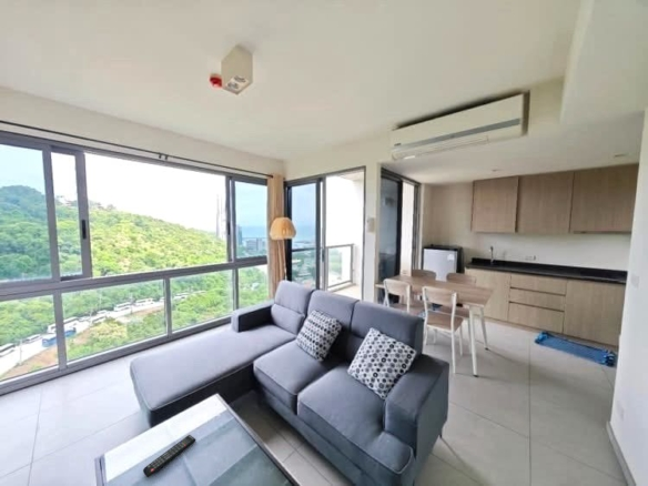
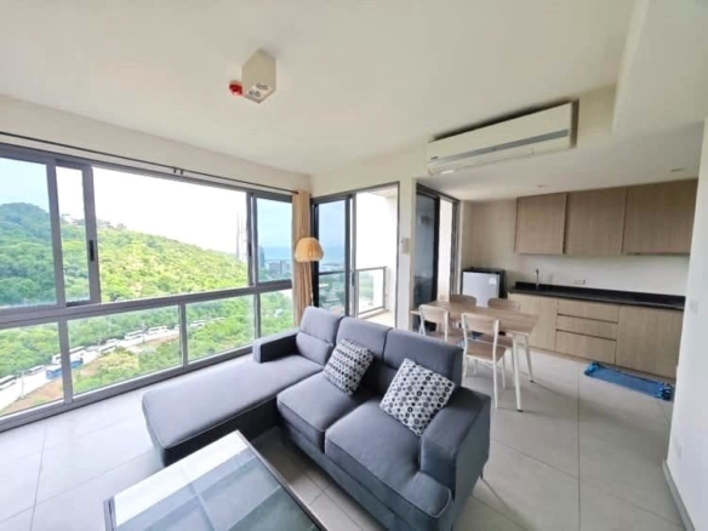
- remote control [142,434,196,478]
